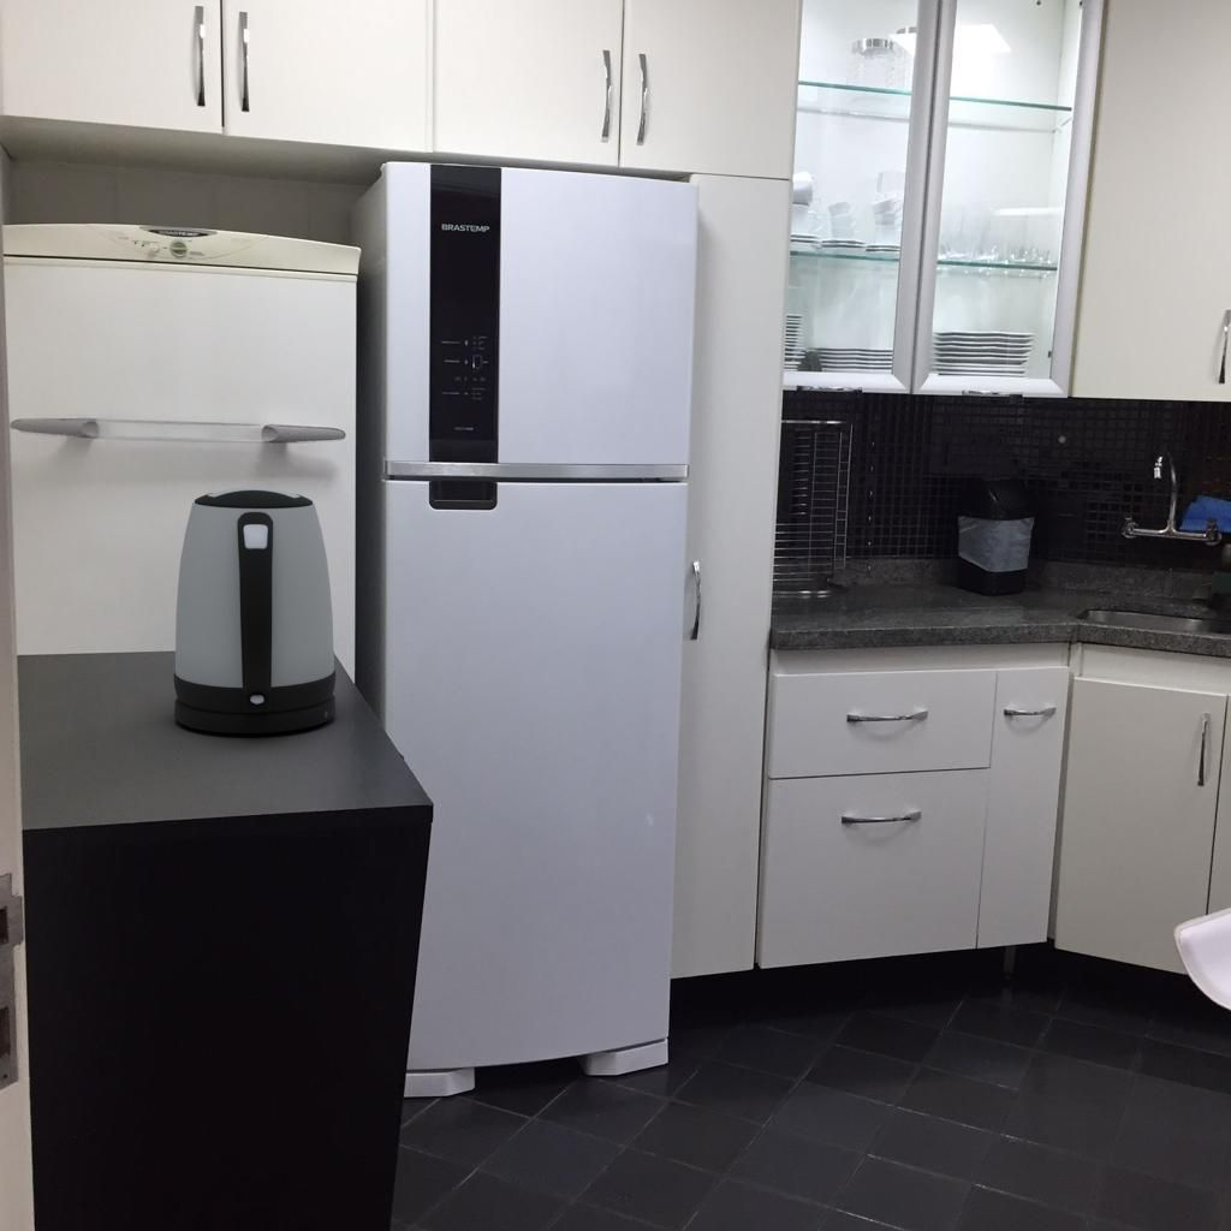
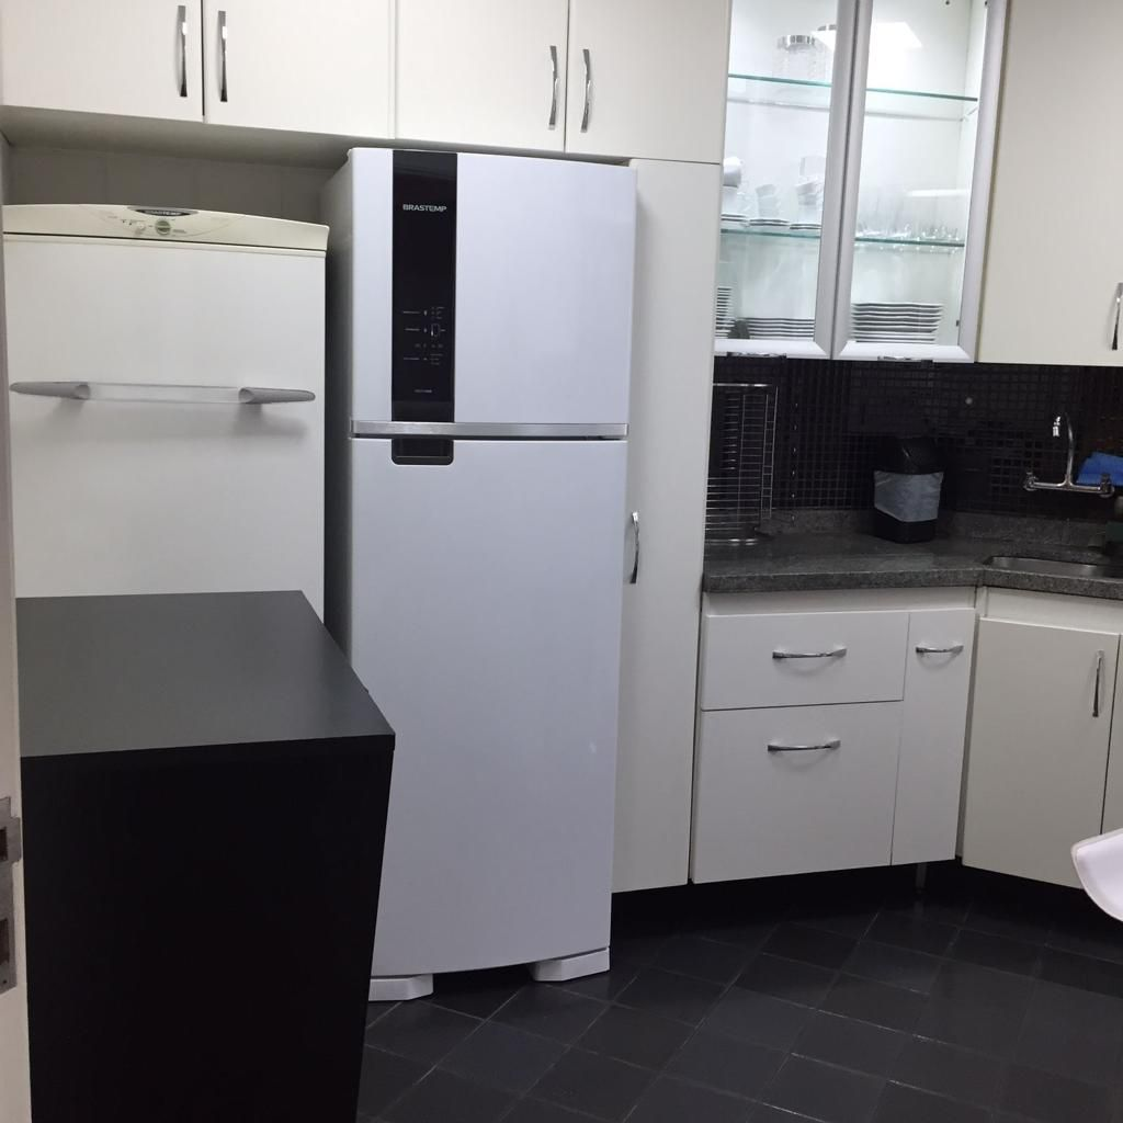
- kettle [172,486,337,735]
